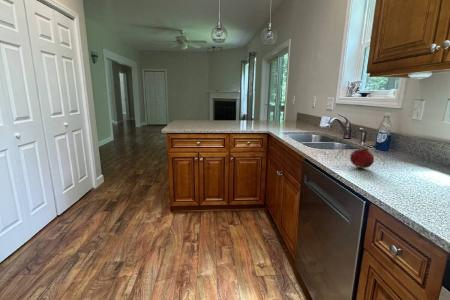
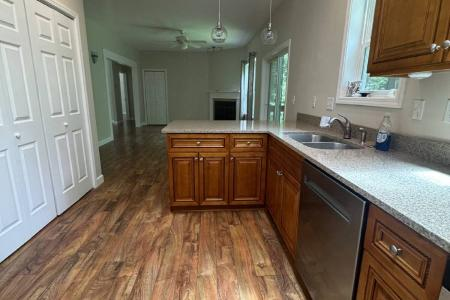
- fruit [349,147,375,169]
